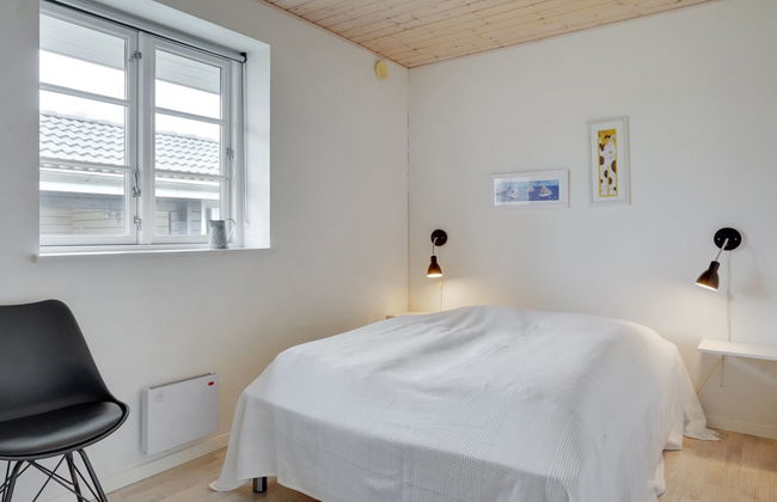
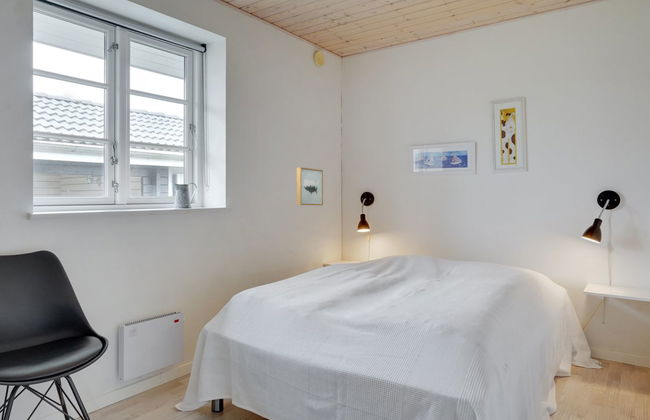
+ wall art [296,166,324,206]
